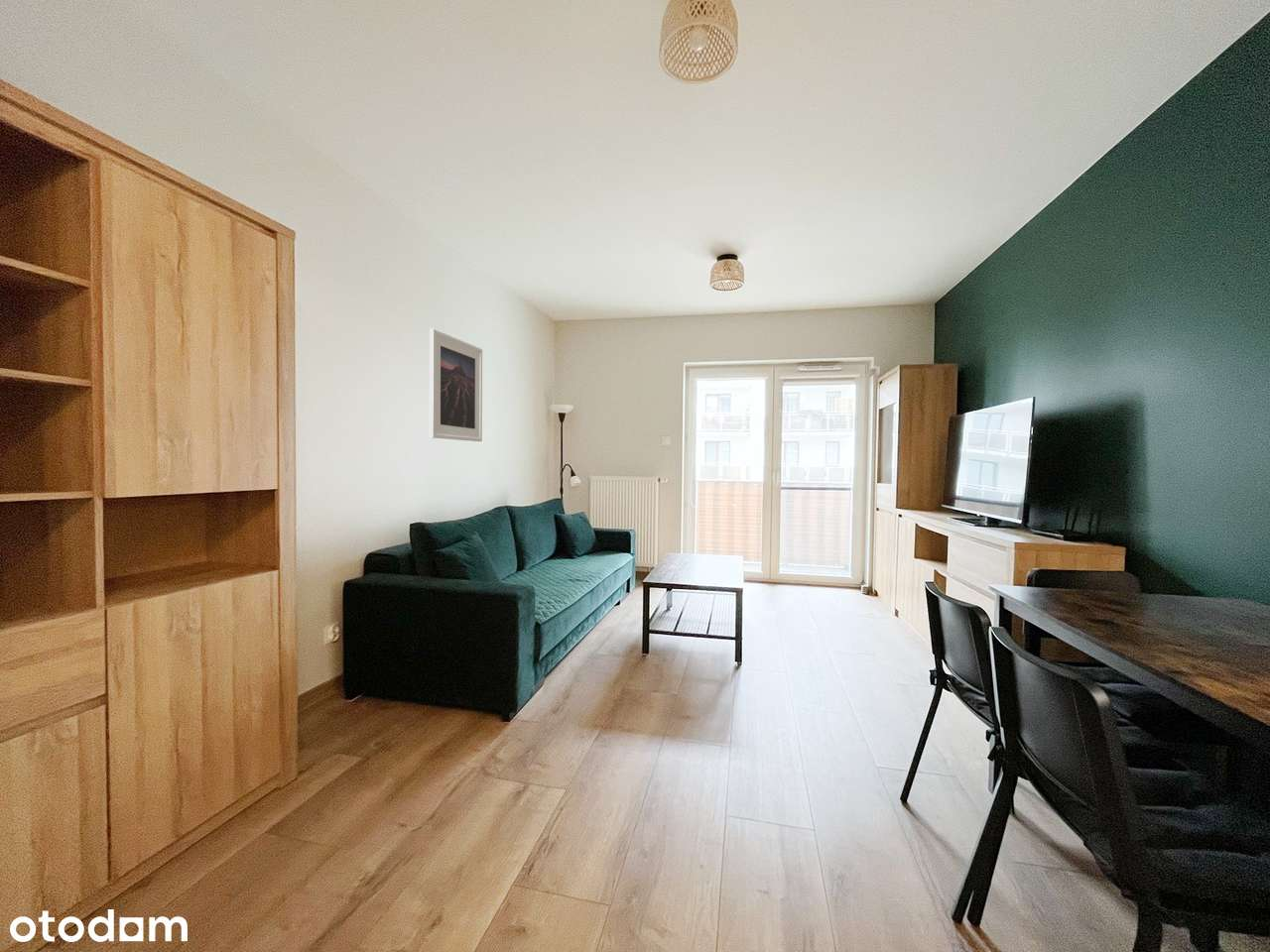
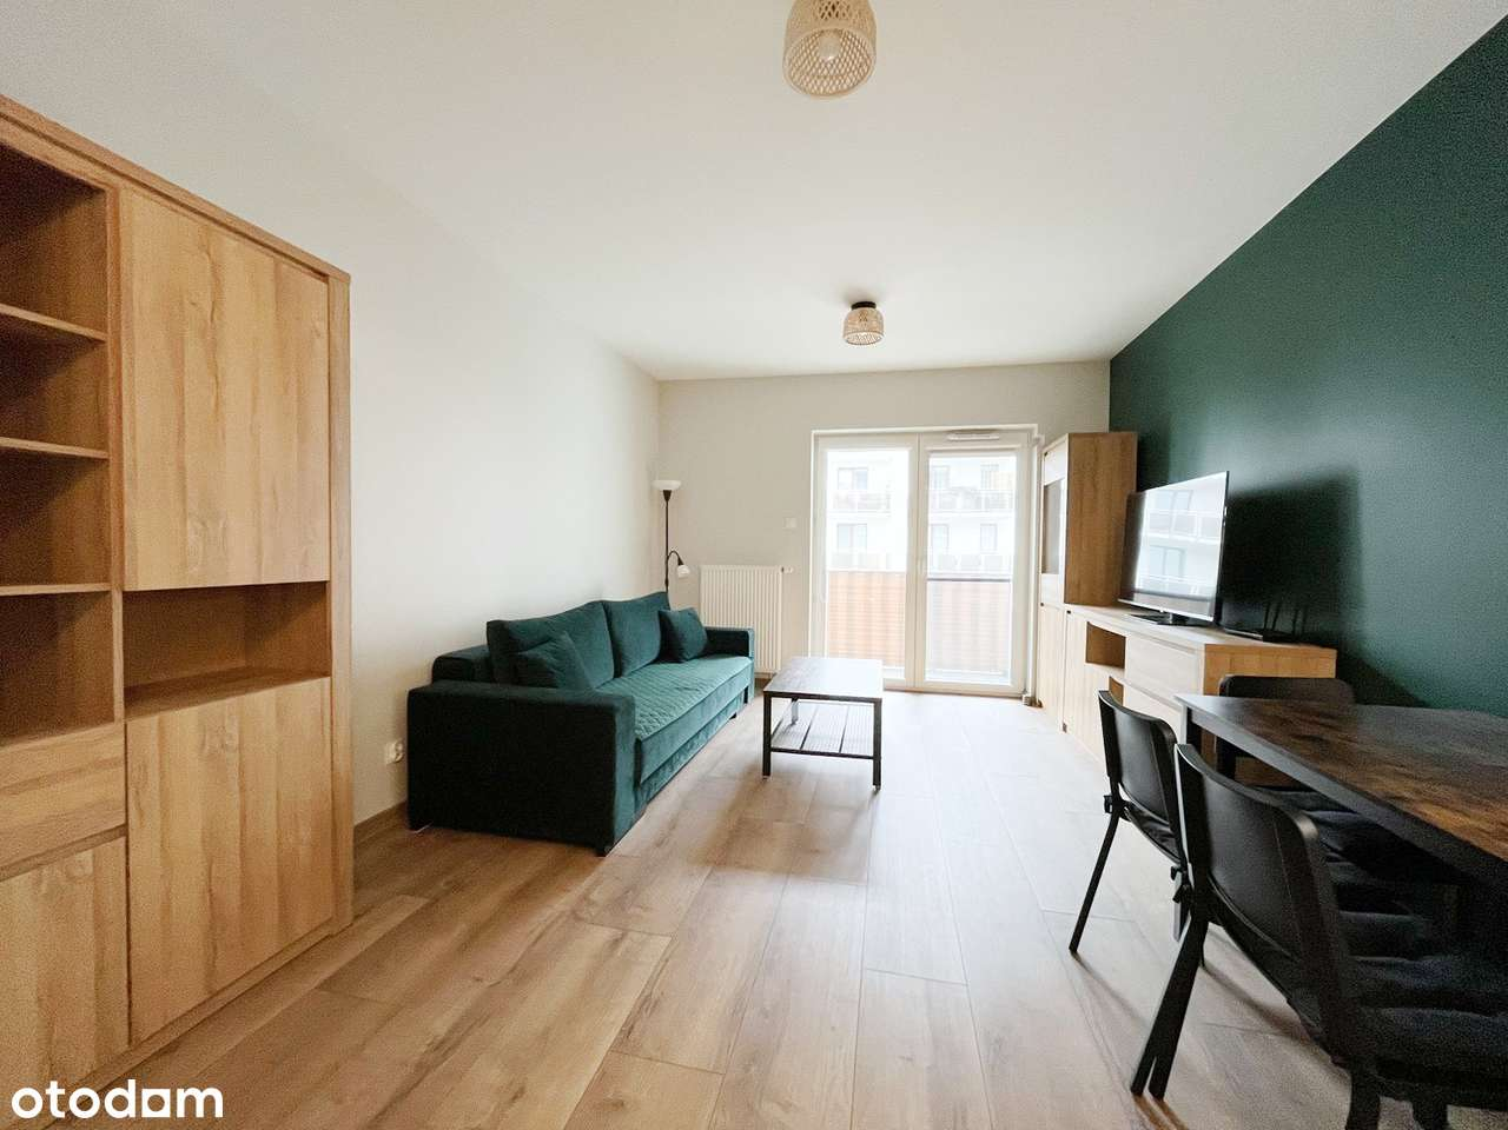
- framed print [429,327,483,442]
